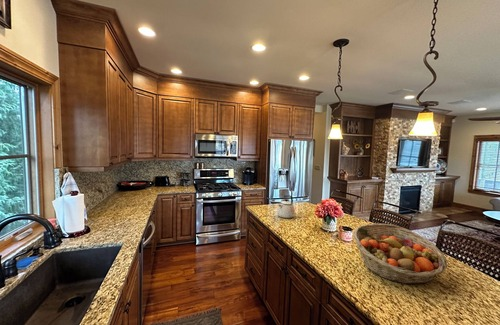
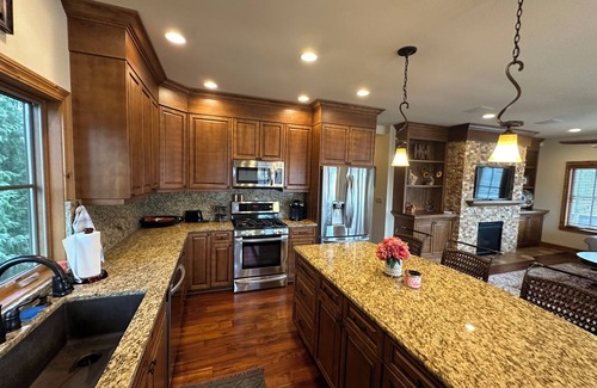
- kettle [276,194,296,219]
- fruit basket [352,223,448,285]
